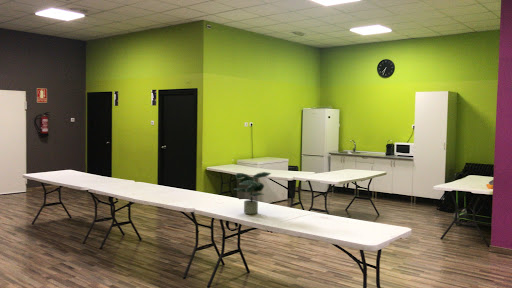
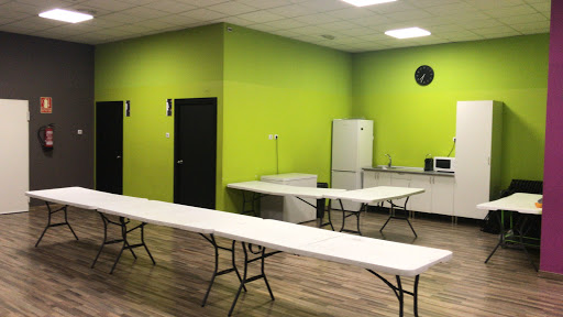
- potted plant [232,171,272,215]
